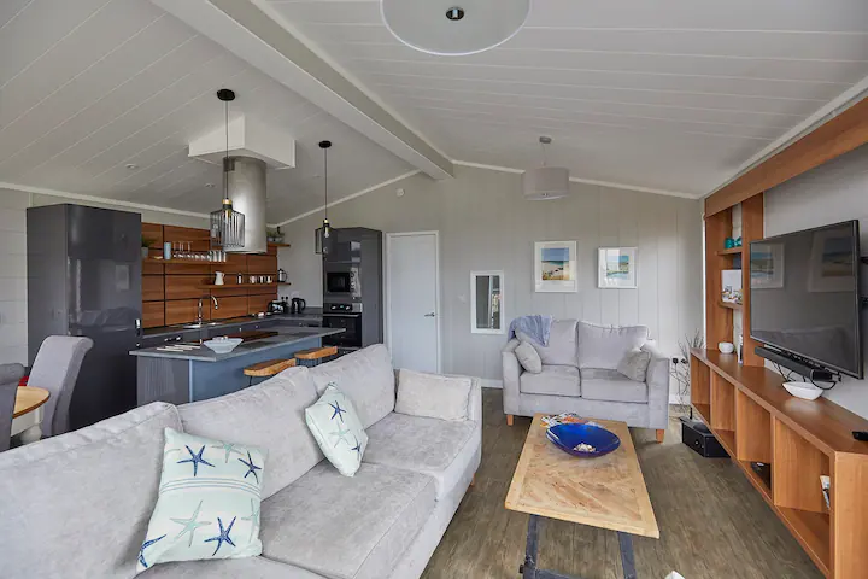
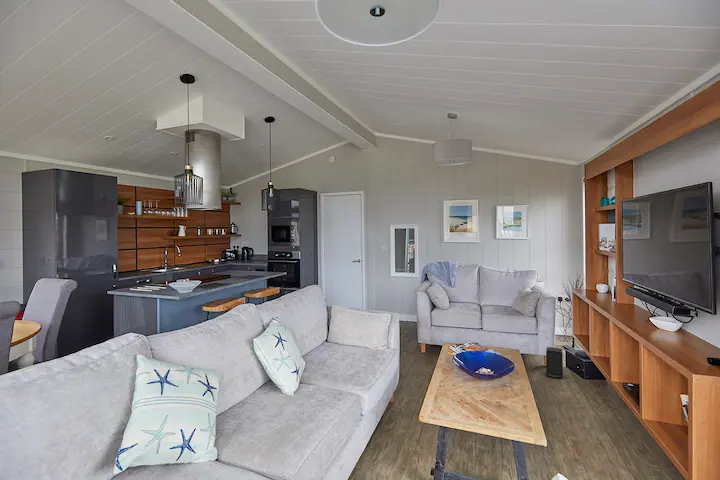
+ speaker [545,346,564,380]
